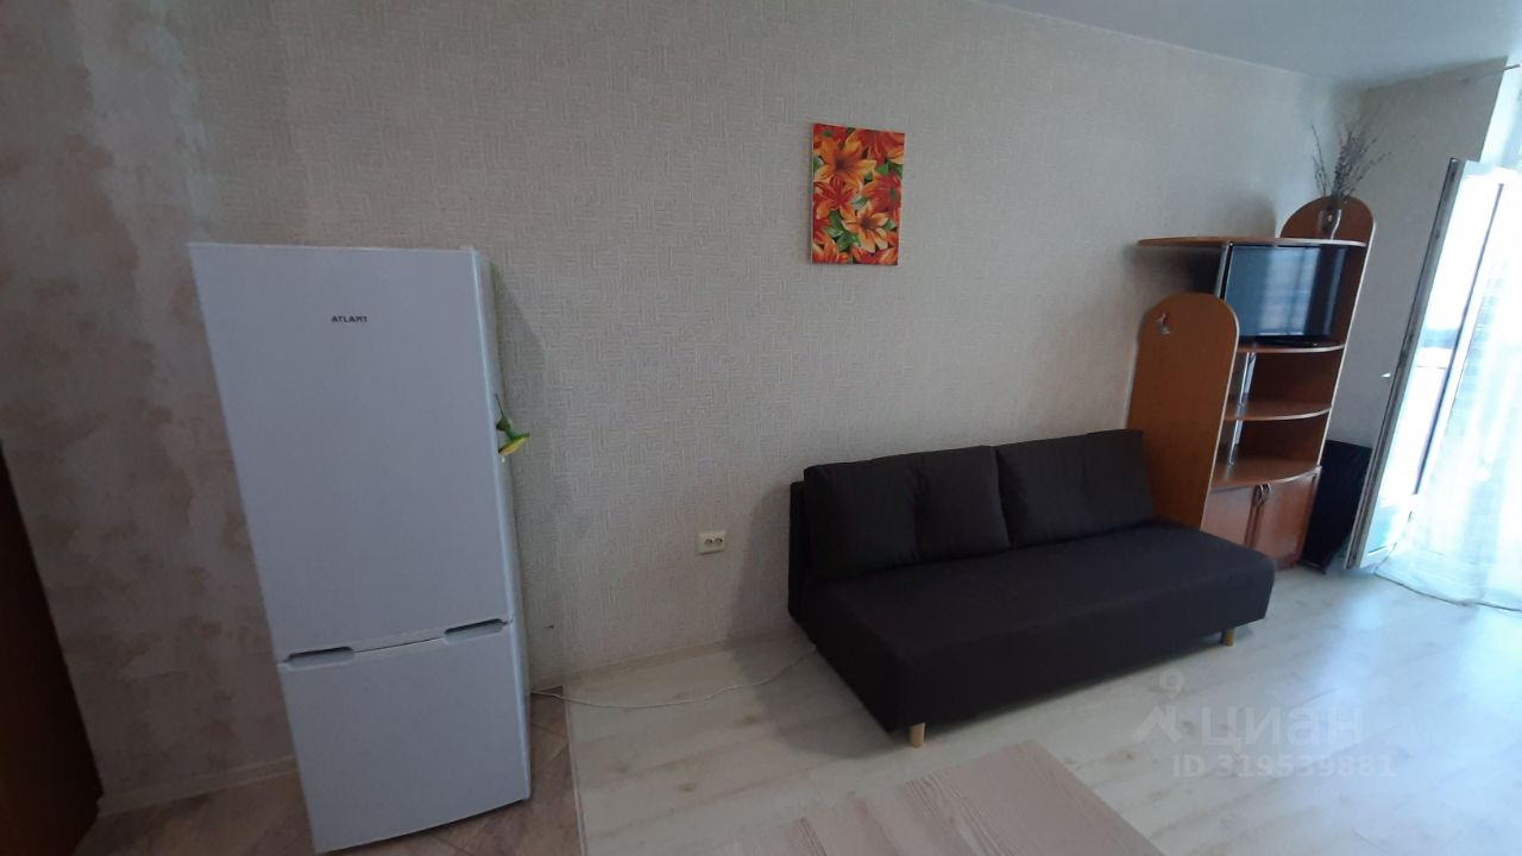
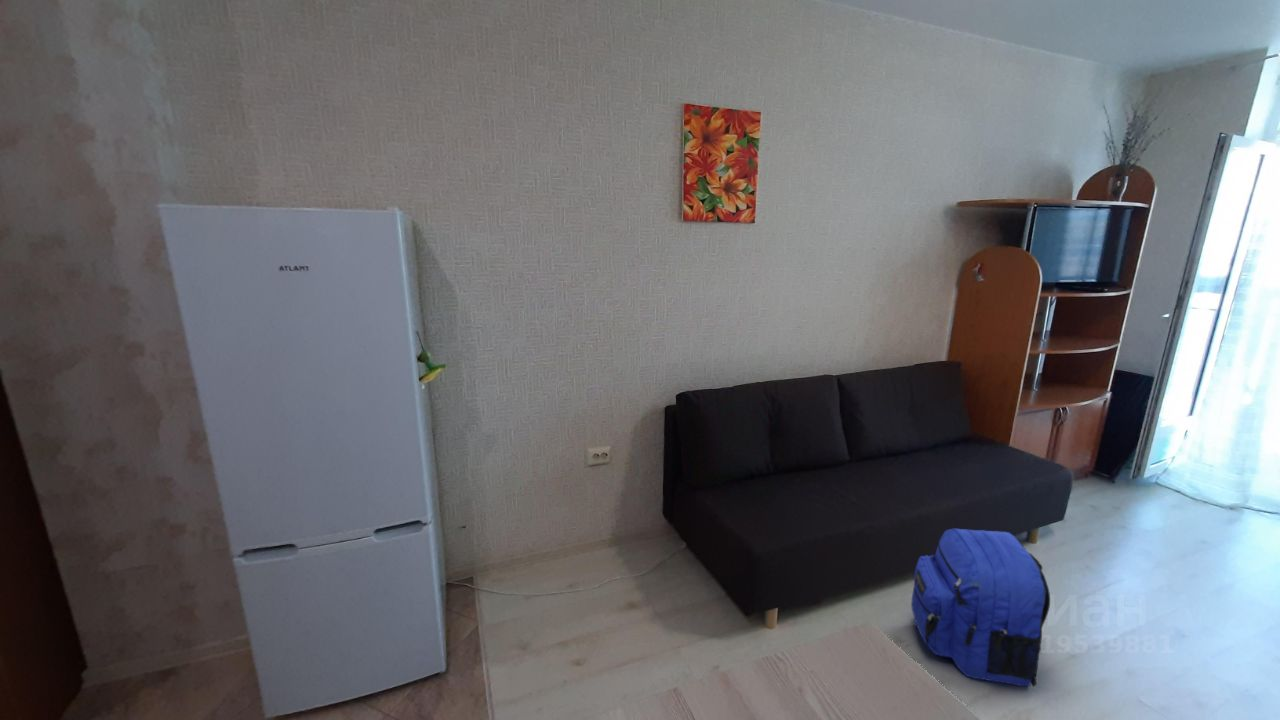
+ backpack [911,528,1051,687]
